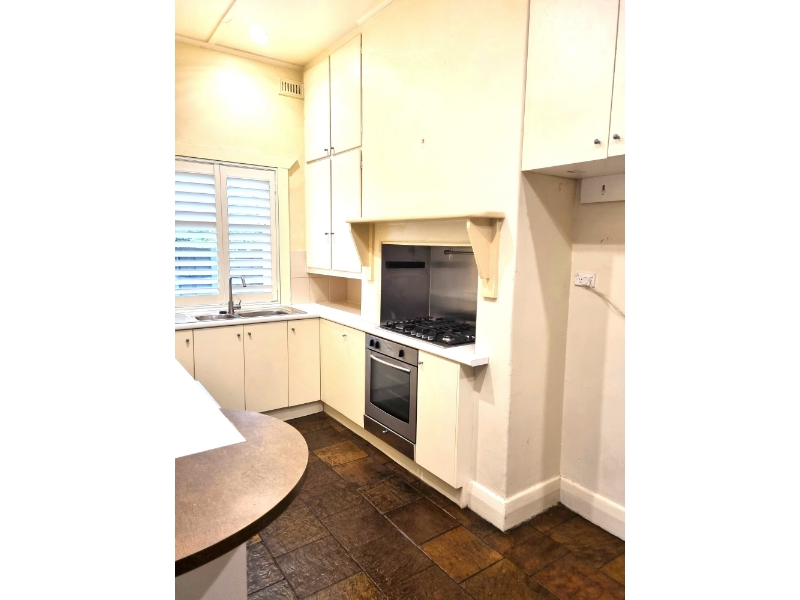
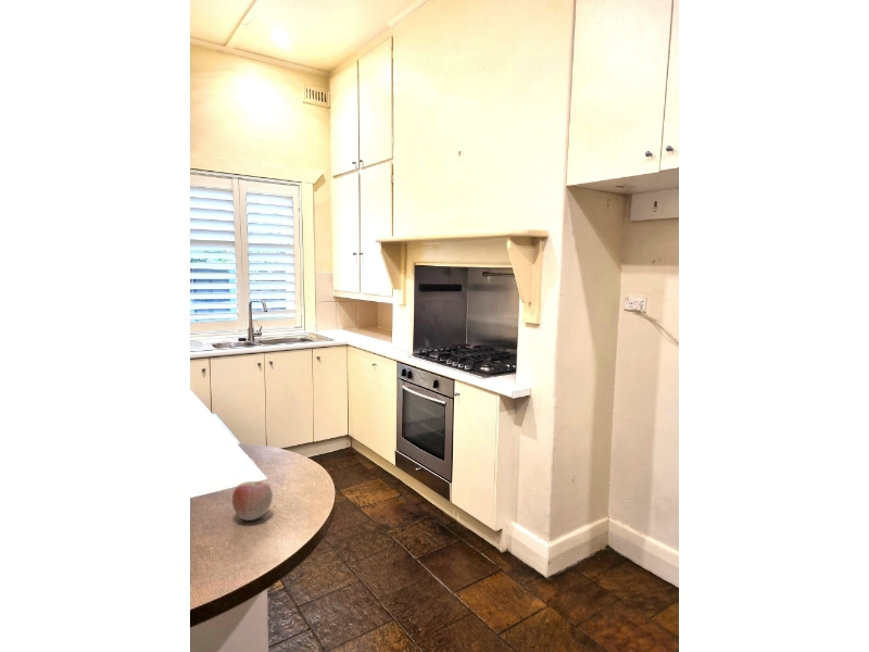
+ apple [231,480,274,522]
